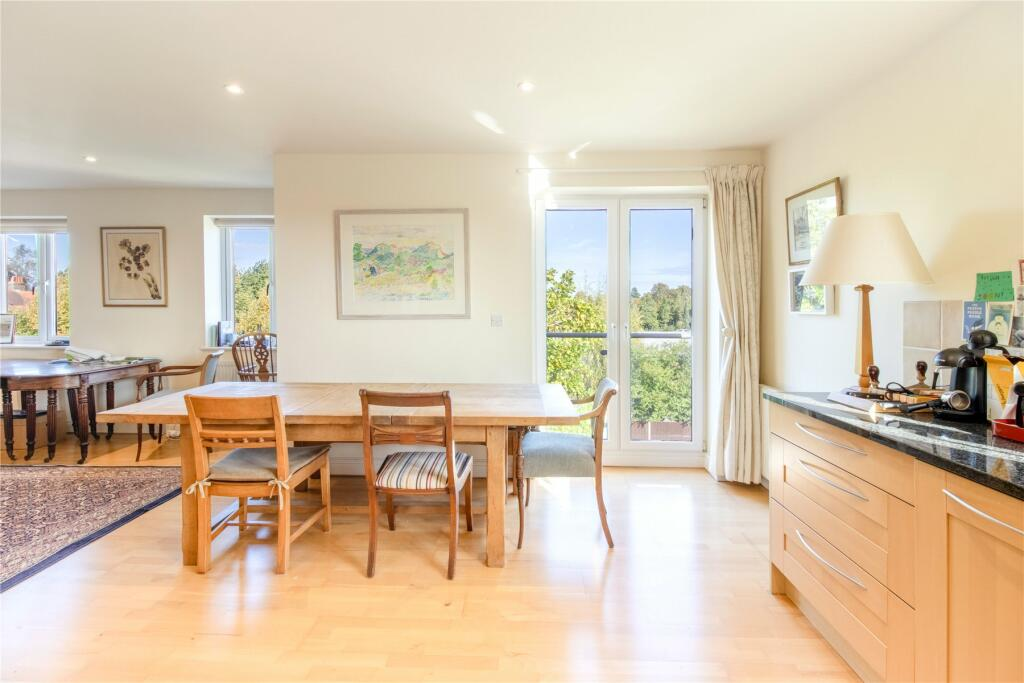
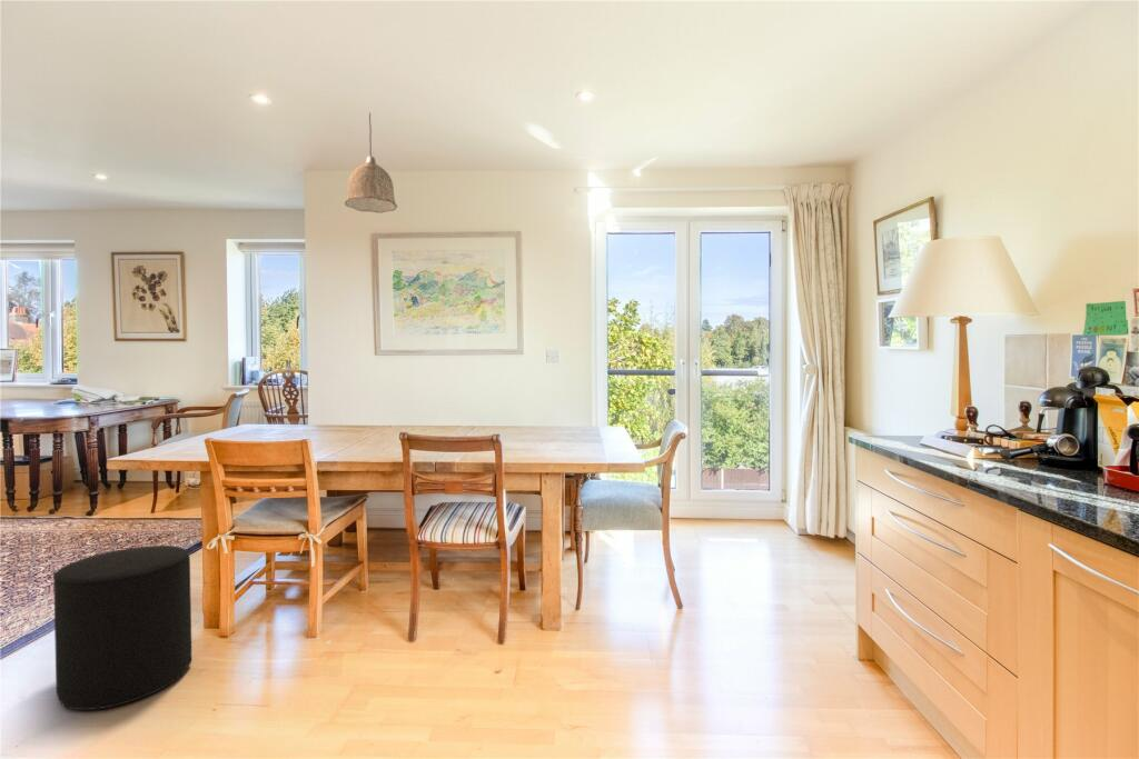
+ pendant lamp [344,111,398,213]
+ stool [52,545,192,711]
